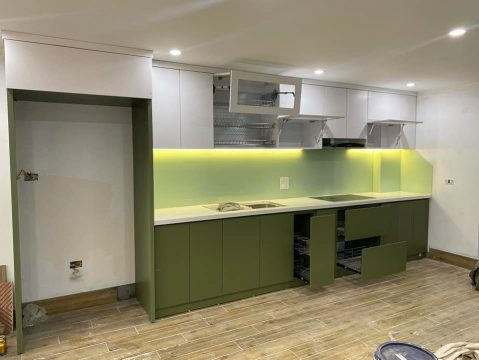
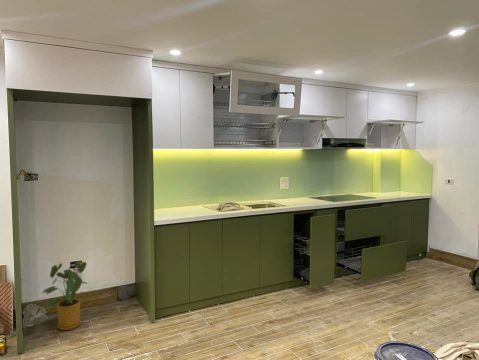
+ house plant [42,260,90,331]
